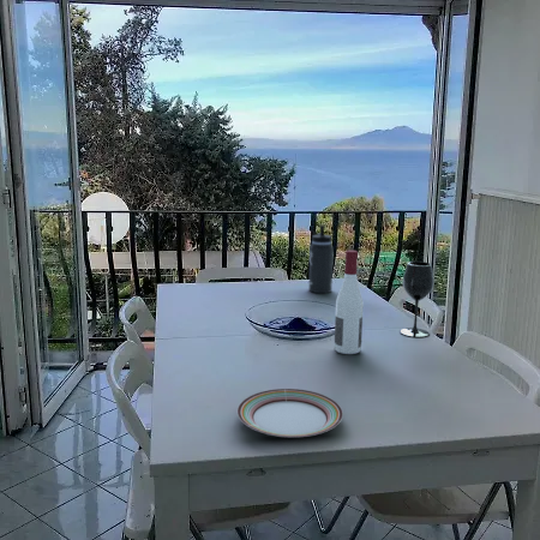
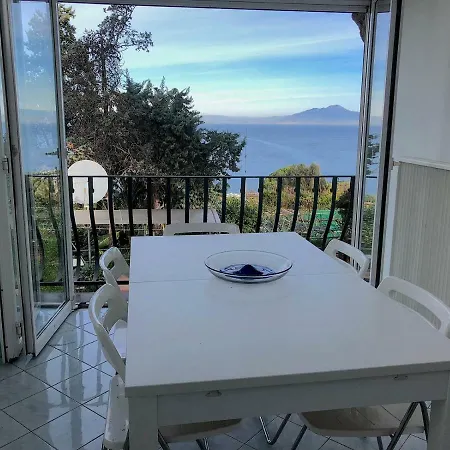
- thermos bottle [307,224,335,294]
- alcohol [332,250,365,355]
- wineglass [400,260,434,338]
- plate [236,388,344,438]
